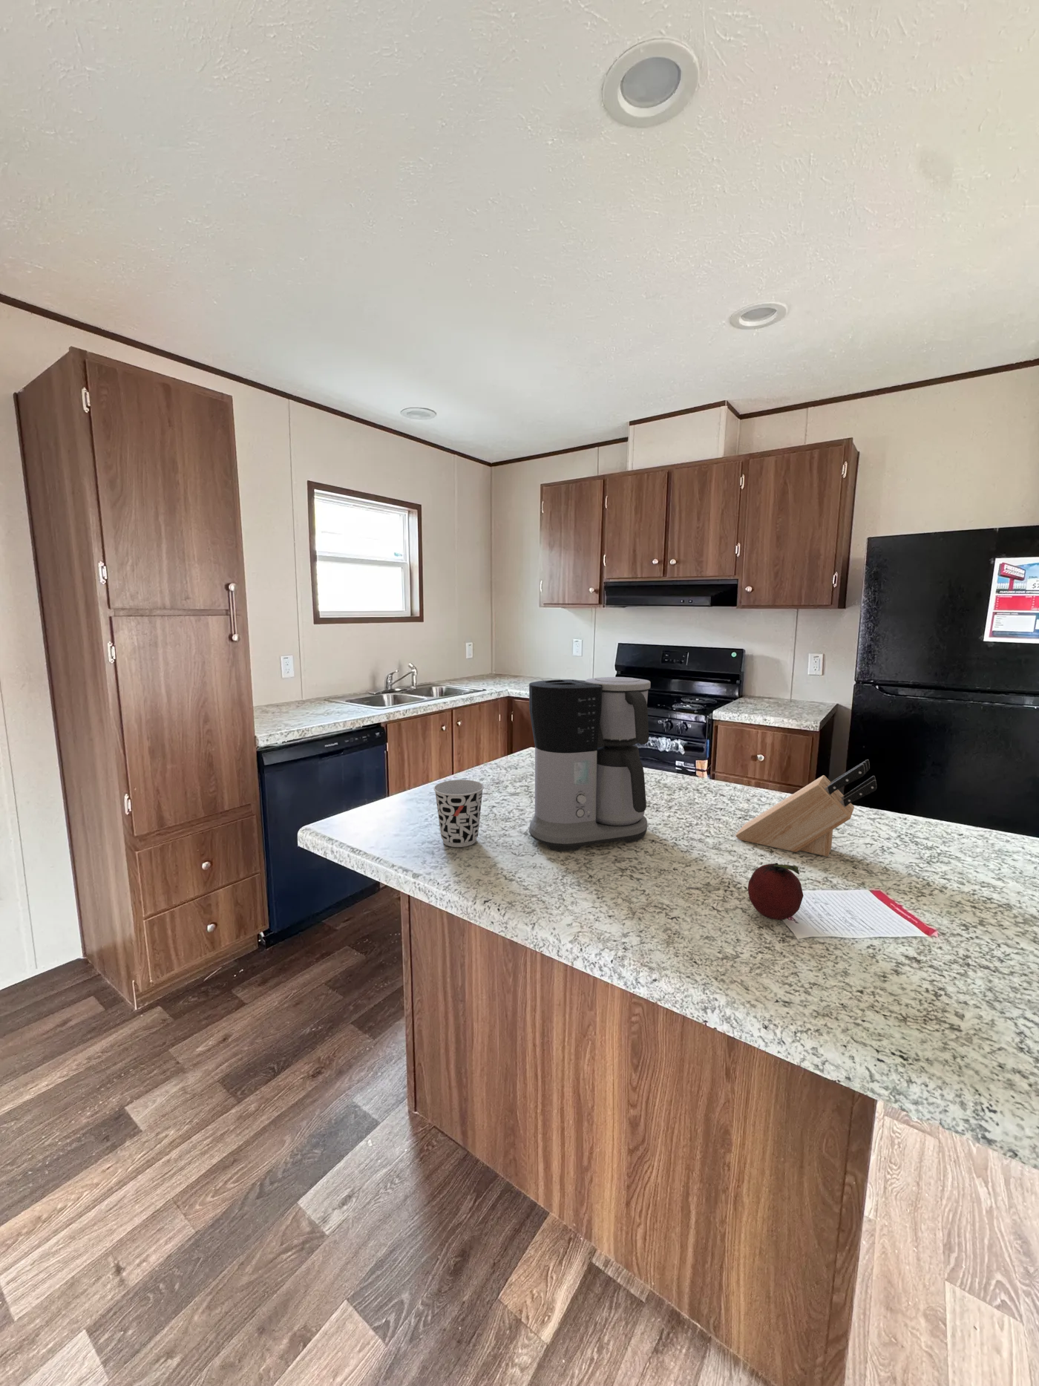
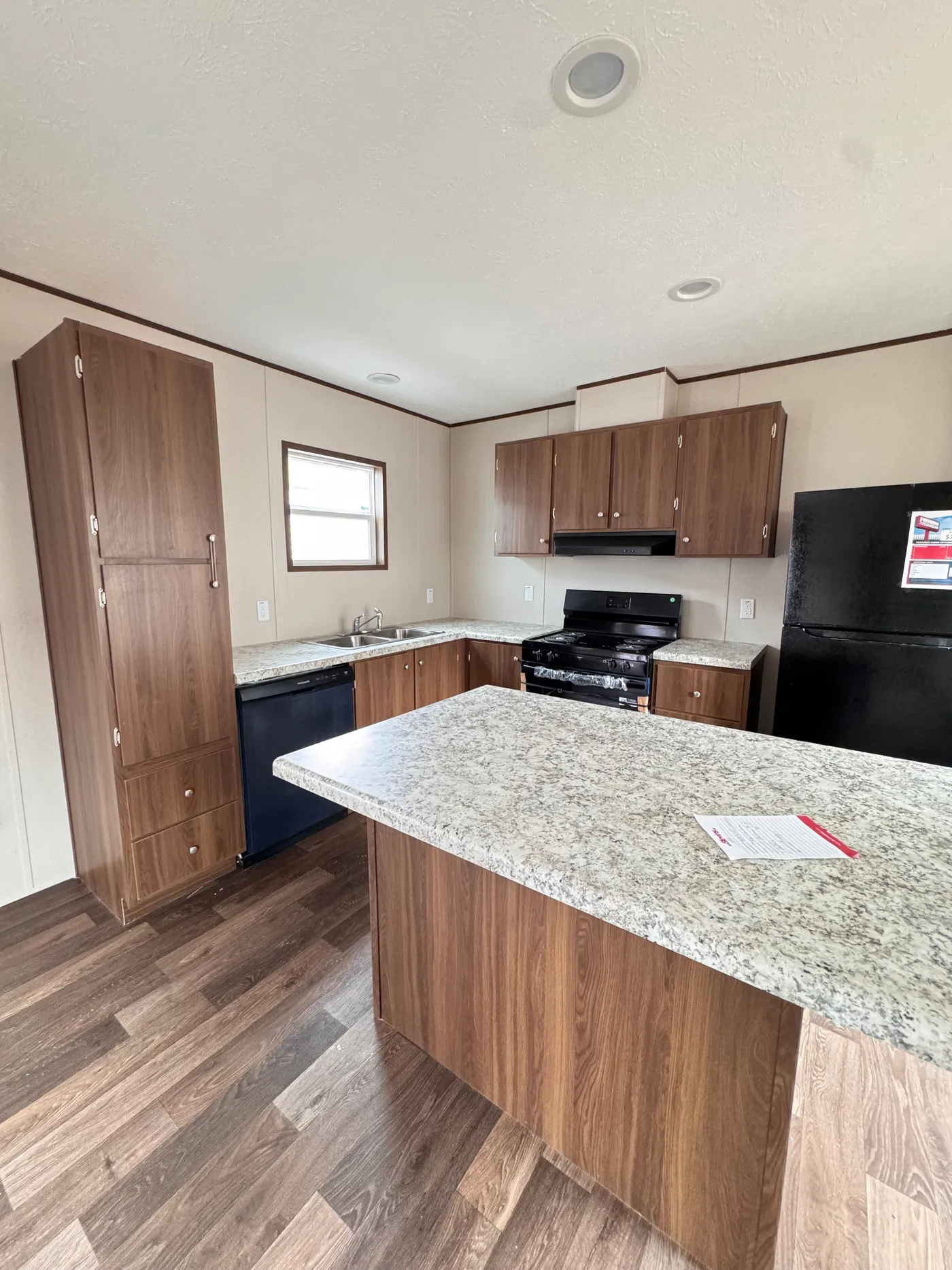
- cup [432,779,485,848]
- fruit [748,862,803,921]
- coffee maker [528,677,652,851]
- knife block [735,758,877,858]
